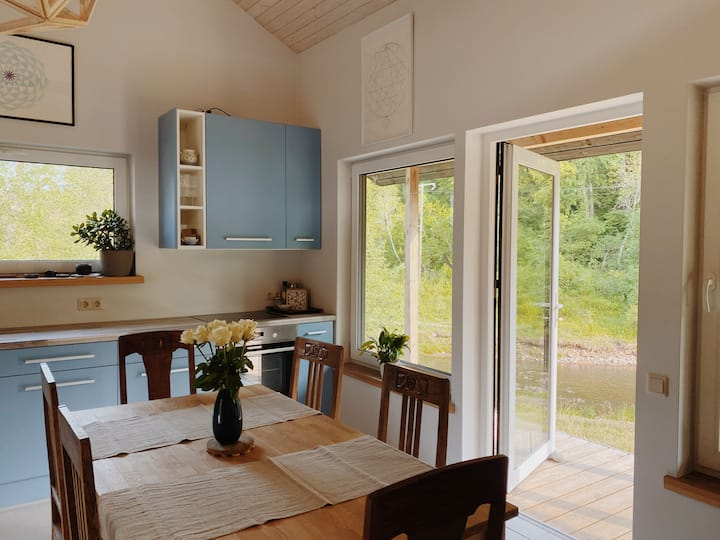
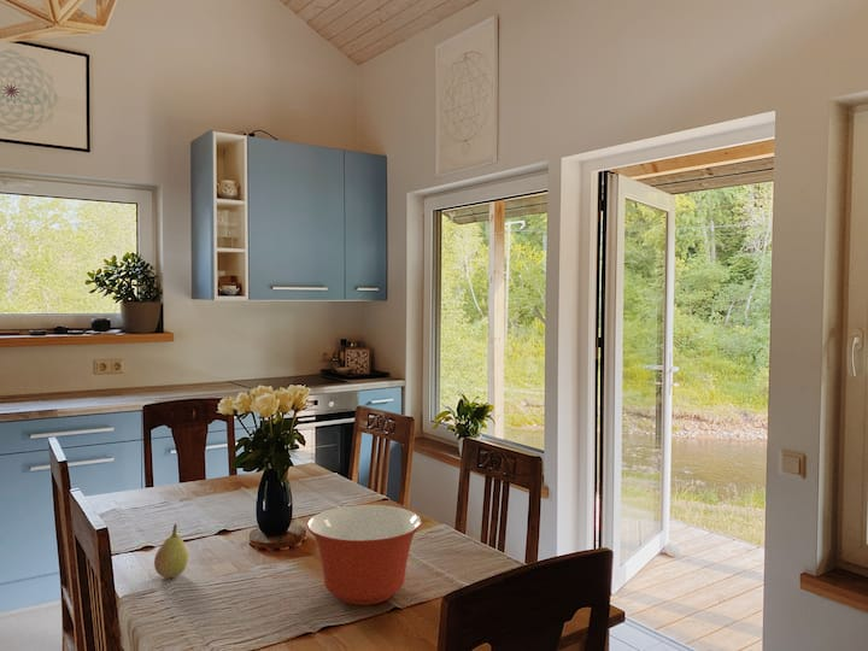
+ mixing bowl [306,504,423,606]
+ fruit [153,523,189,579]
